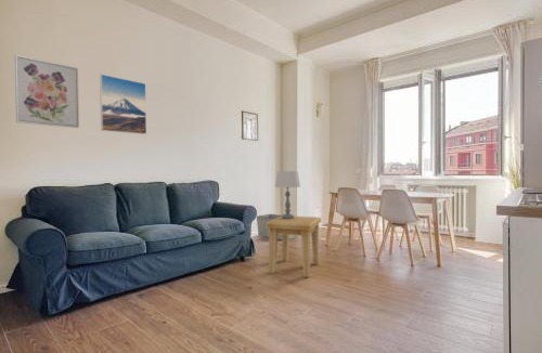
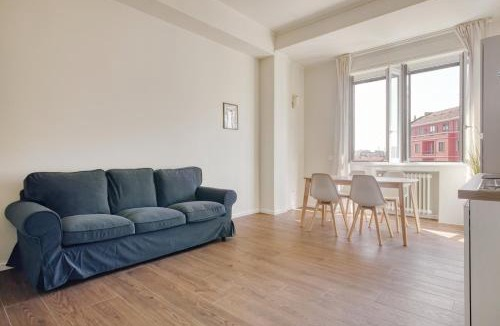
- storage bin [256,213,297,240]
- table lamp [274,170,301,219]
- wall art [14,54,80,129]
- side table [267,215,322,278]
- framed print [99,74,147,135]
